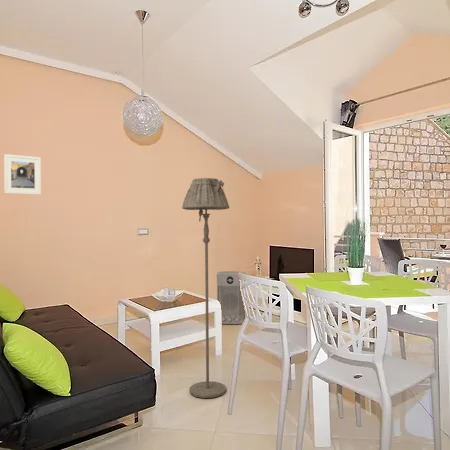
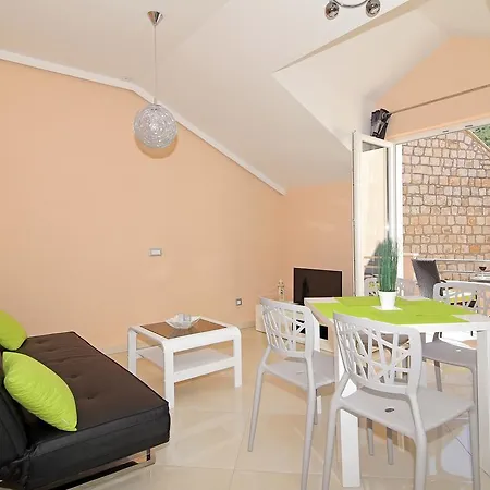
- floor lamp [181,177,230,399]
- air purifier [216,270,246,325]
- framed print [3,153,42,196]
